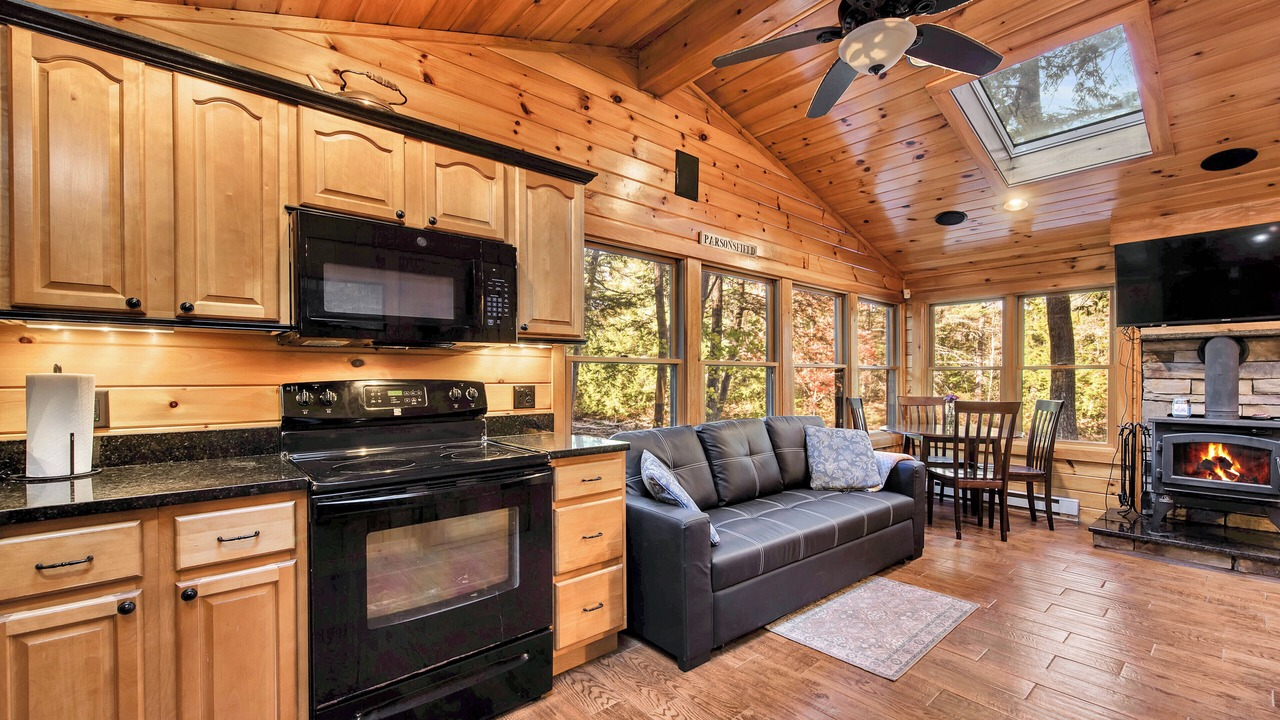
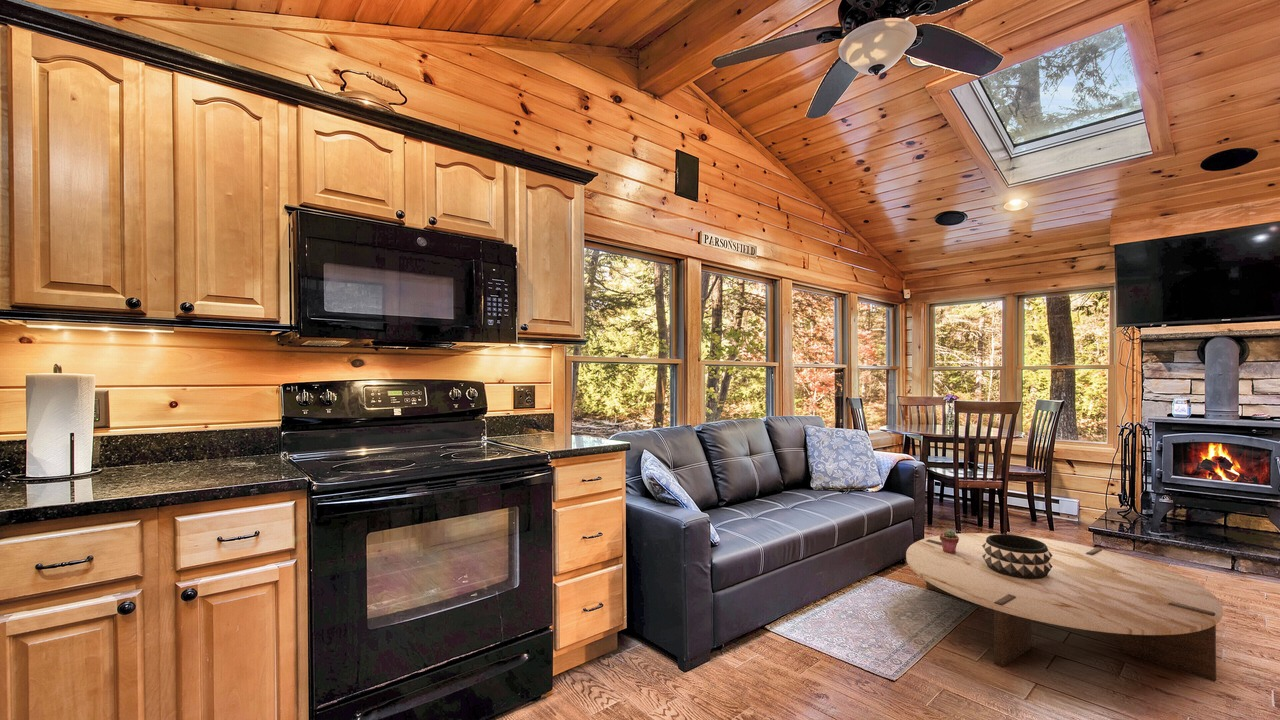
+ potted succulent [939,528,959,554]
+ decorative bowl [982,533,1053,579]
+ coffee table [905,532,1224,683]
